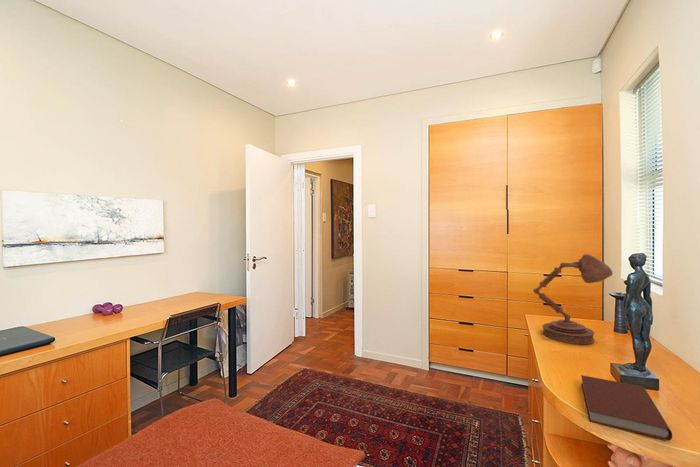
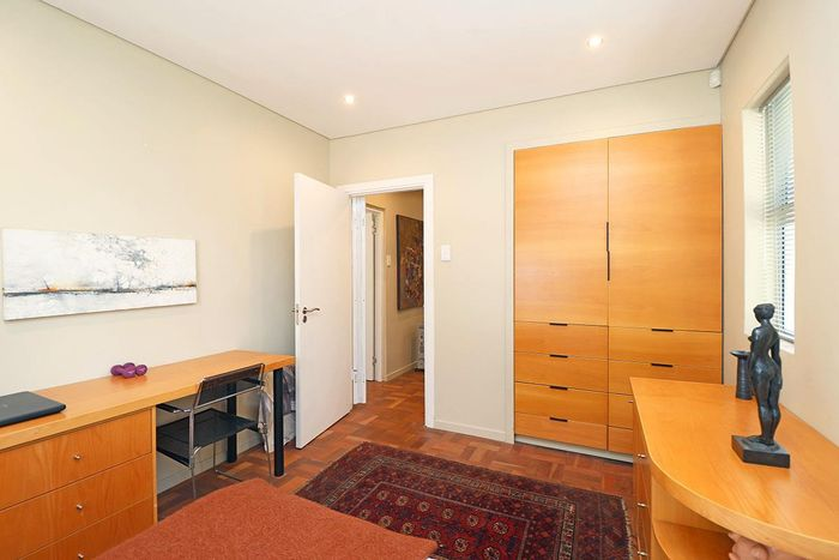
- desk lamp [532,253,614,345]
- book [580,374,673,442]
